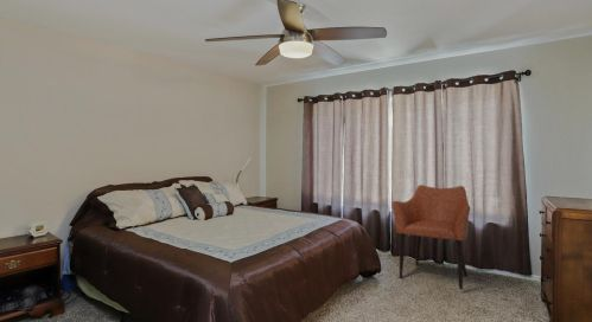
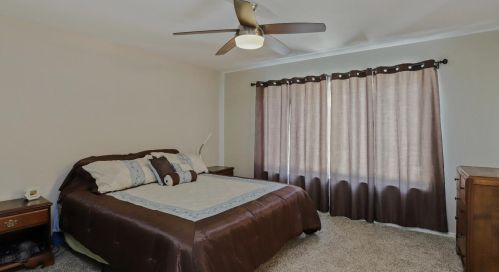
- armchair [390,183,472,291]
